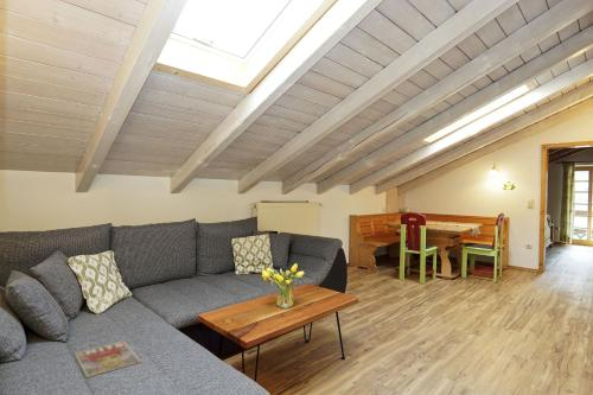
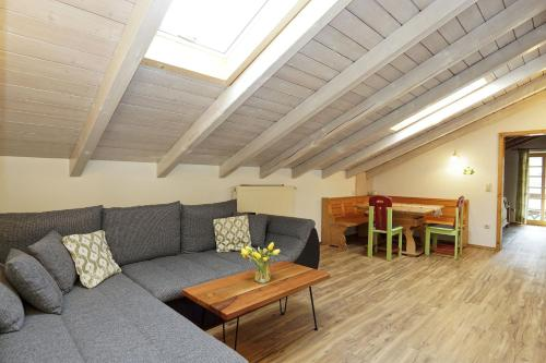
- magazine [74,340,142,378]
